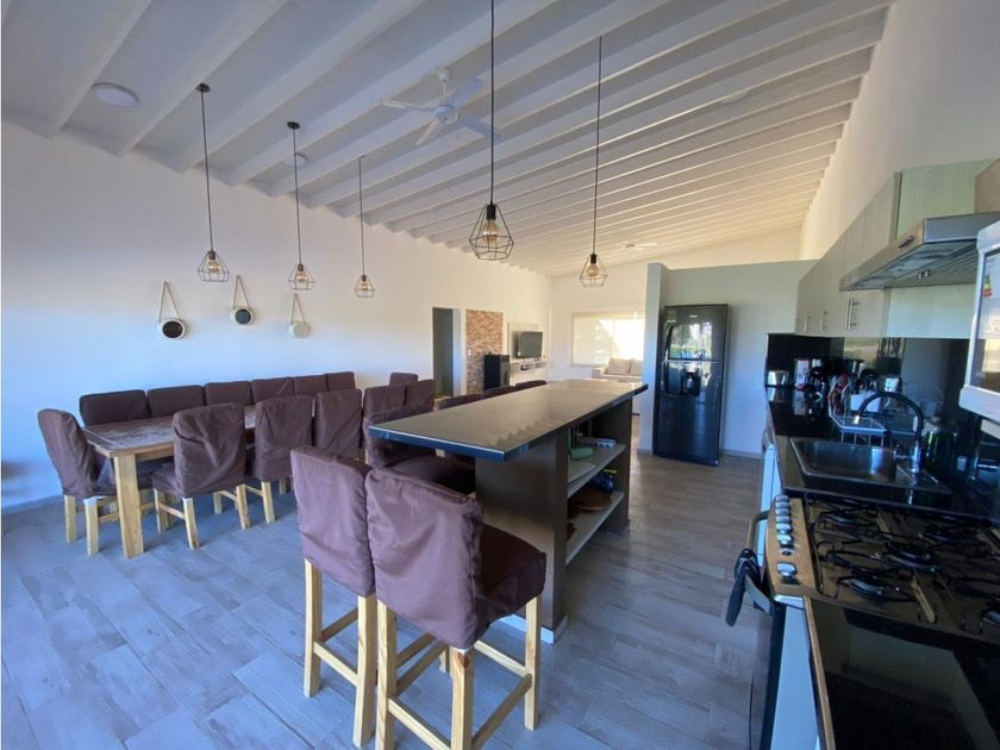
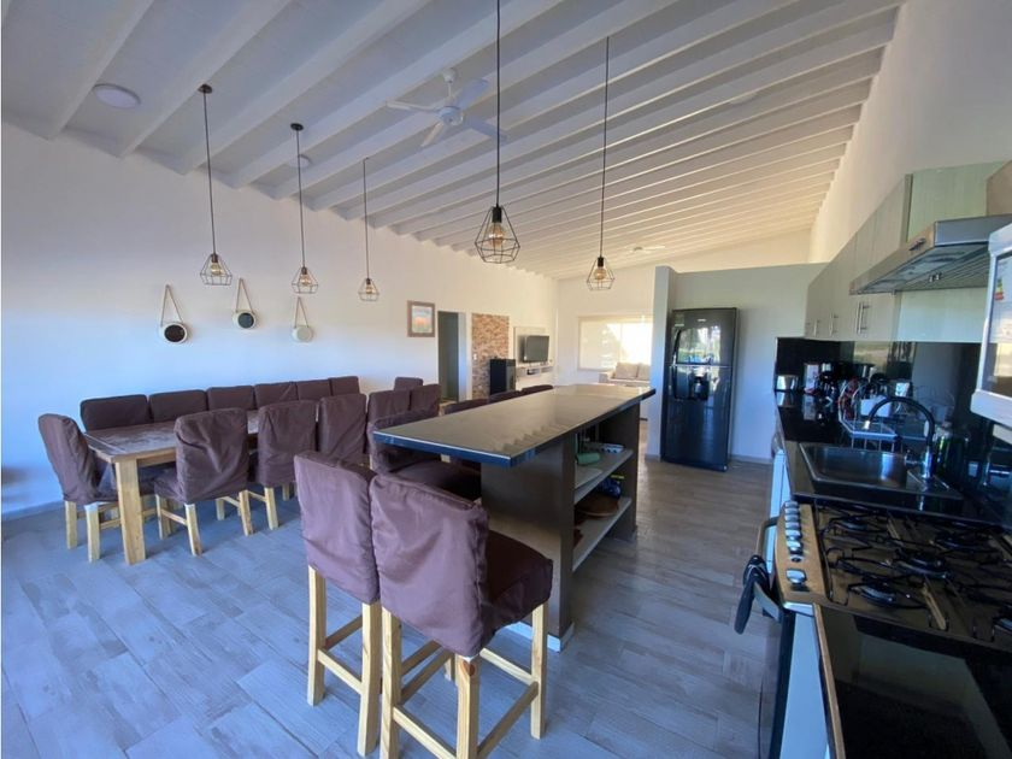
+ wall art [406,299,436,339]
